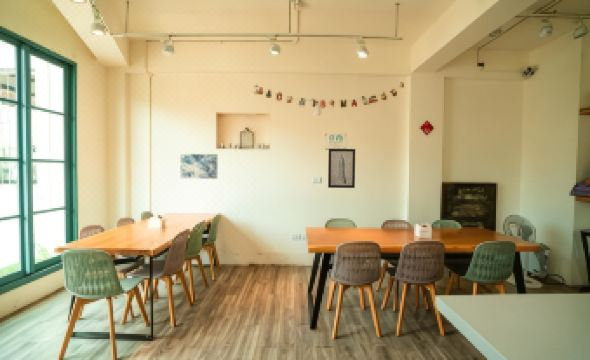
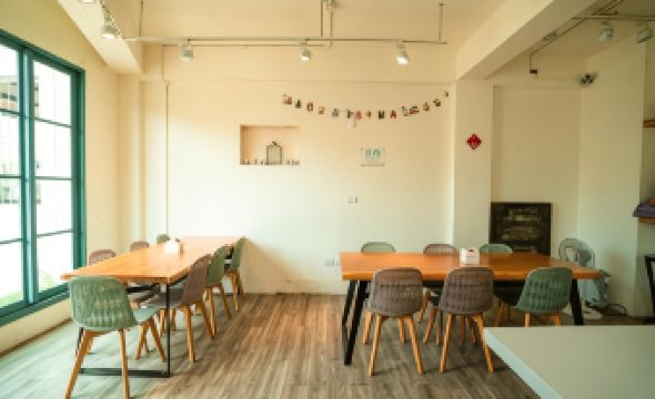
- wall art [179,153,218,180]
- wall art [327,148,356,189]
